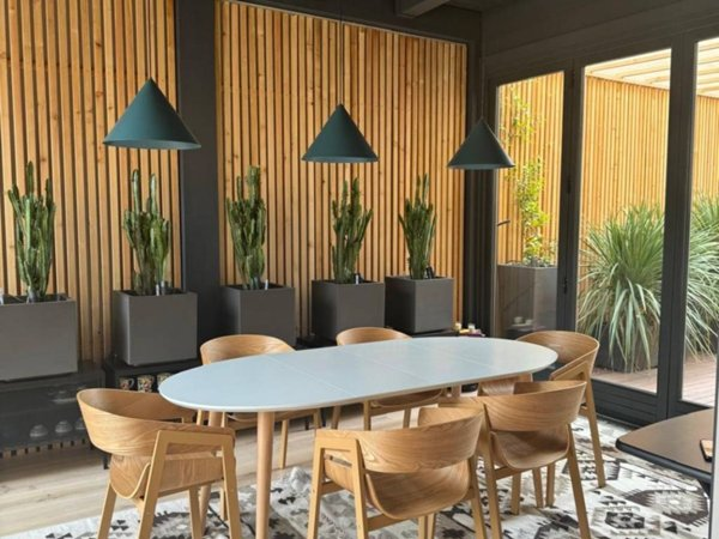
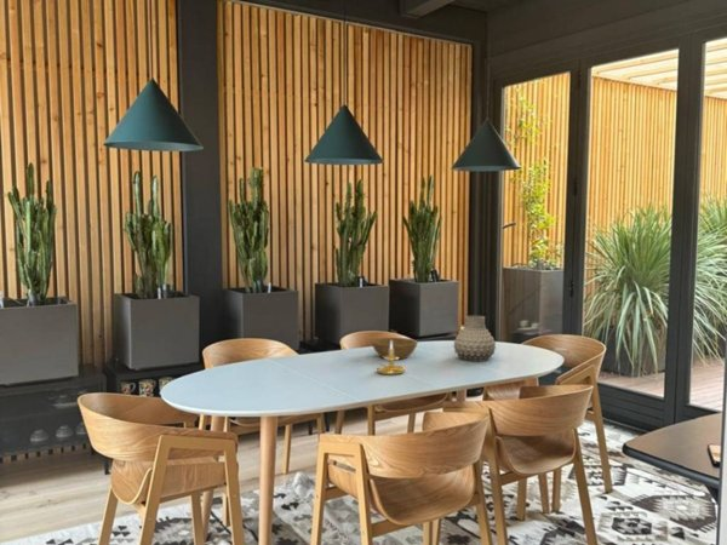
+ candle holder [376,344,407,377]
+ bowl [371,337,419,361]
+ vase [452,314,497,362]
